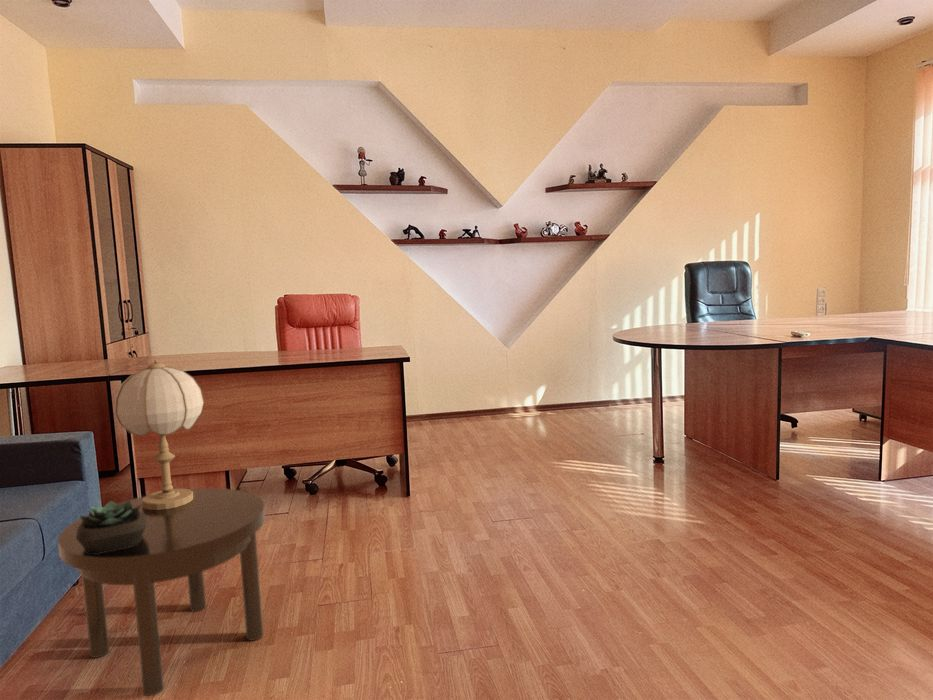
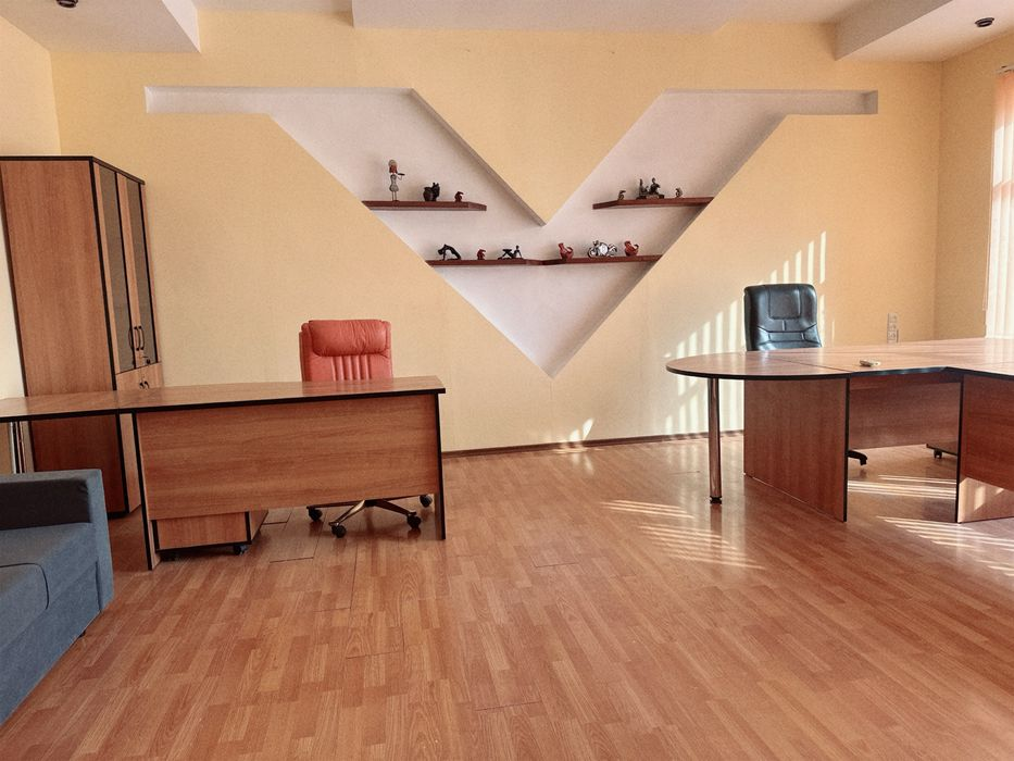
- succulent plant [76,499,147,553]
- side table [57,487,266,697]
- table lamp [113,358,205,510]
